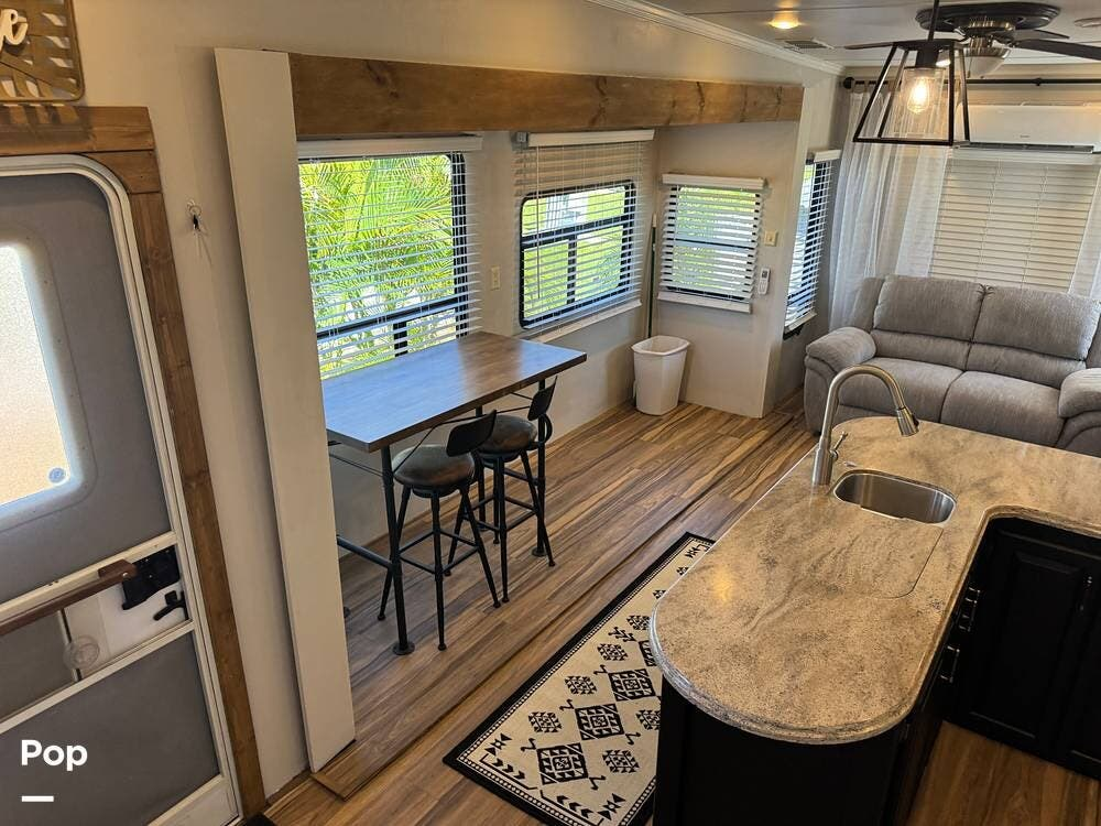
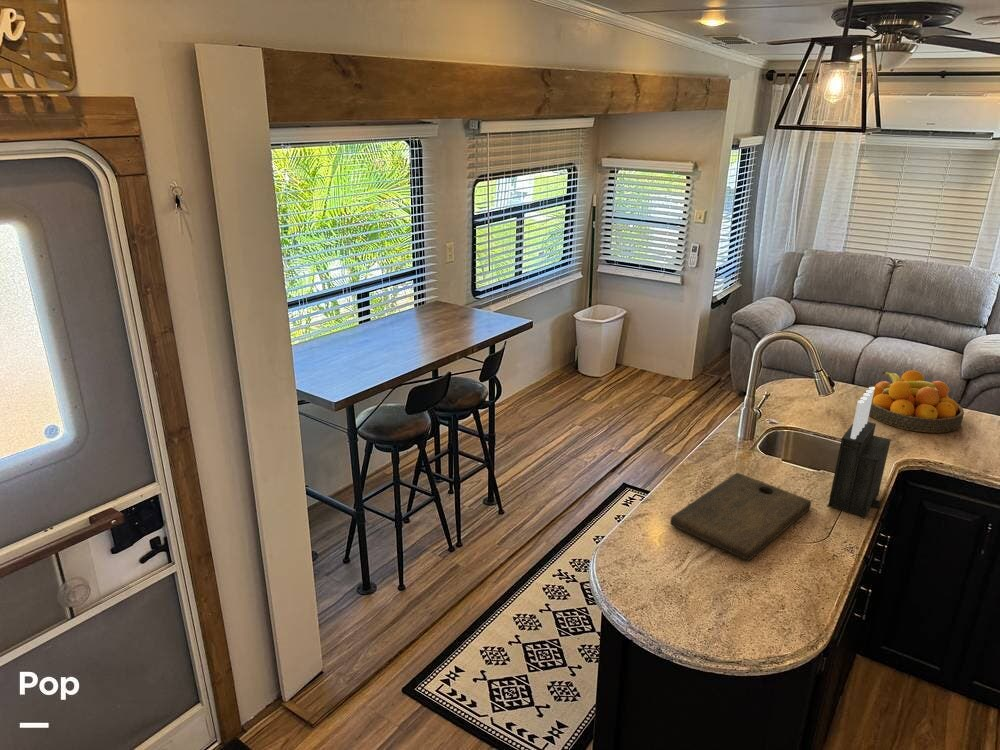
+ knife block [827,386,892,519]
+ fruit bowl [864,369,965,434]
+ cutting board [669,472,812,562]
